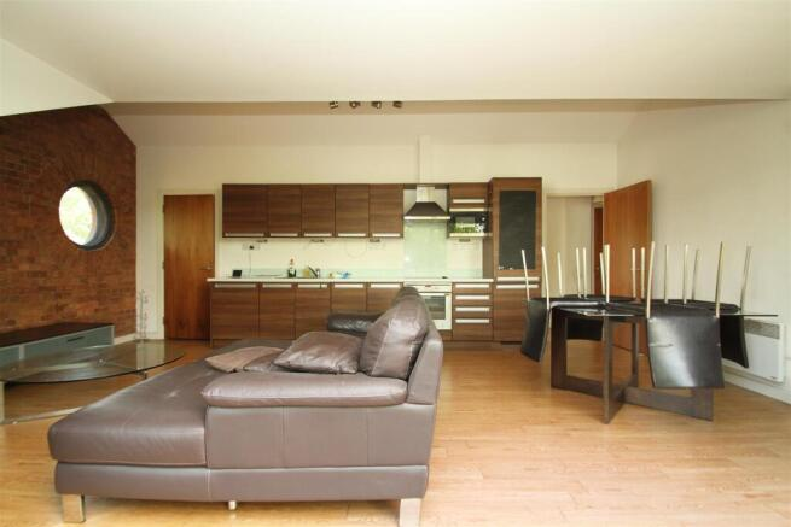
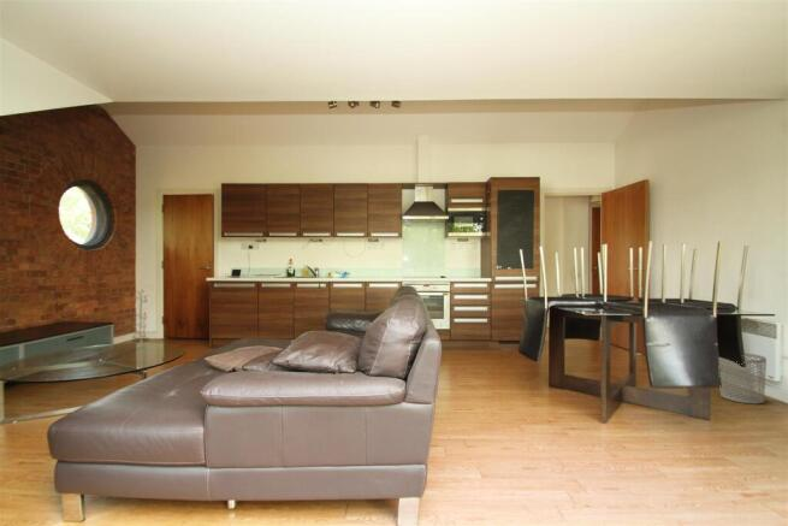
+ waste bin [718,351,768,404]
